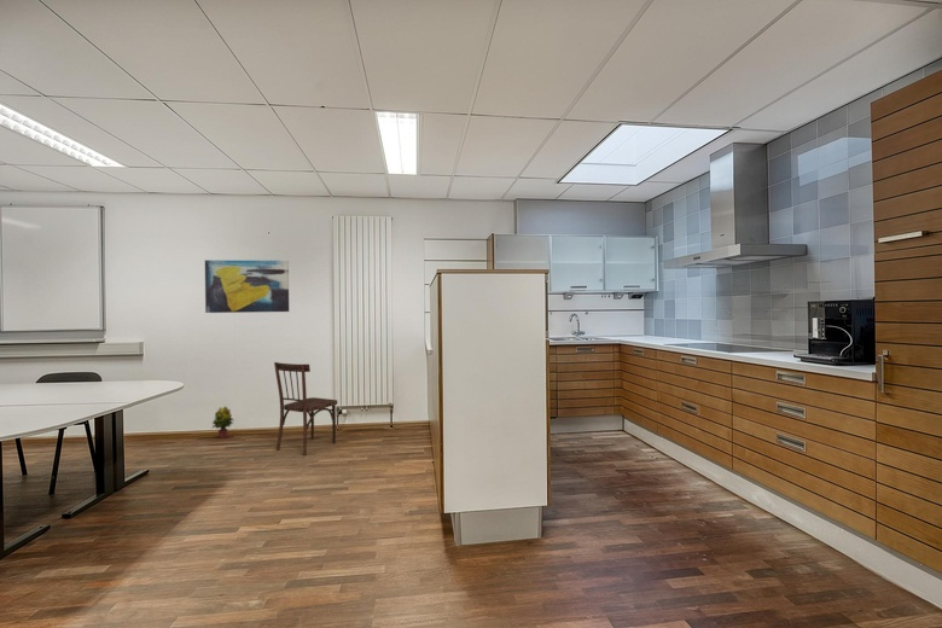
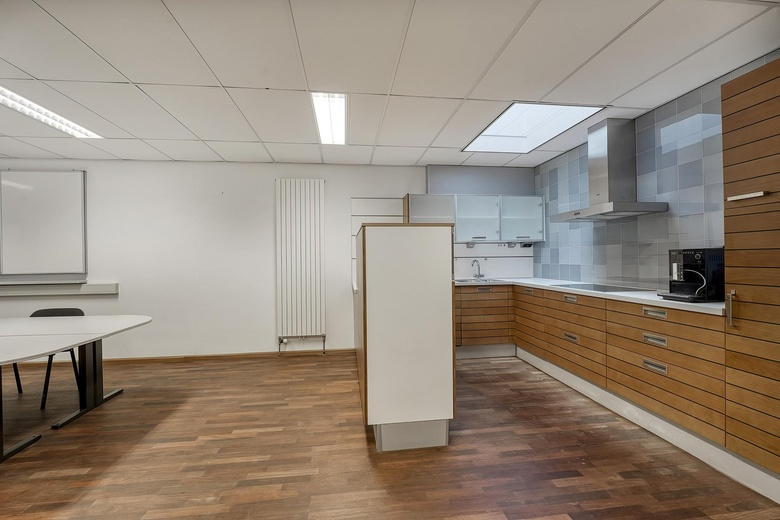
- dining chair [273,361,338,457]
- wall art [204,258,290,314]
- potted plant [210,406,234,440]
